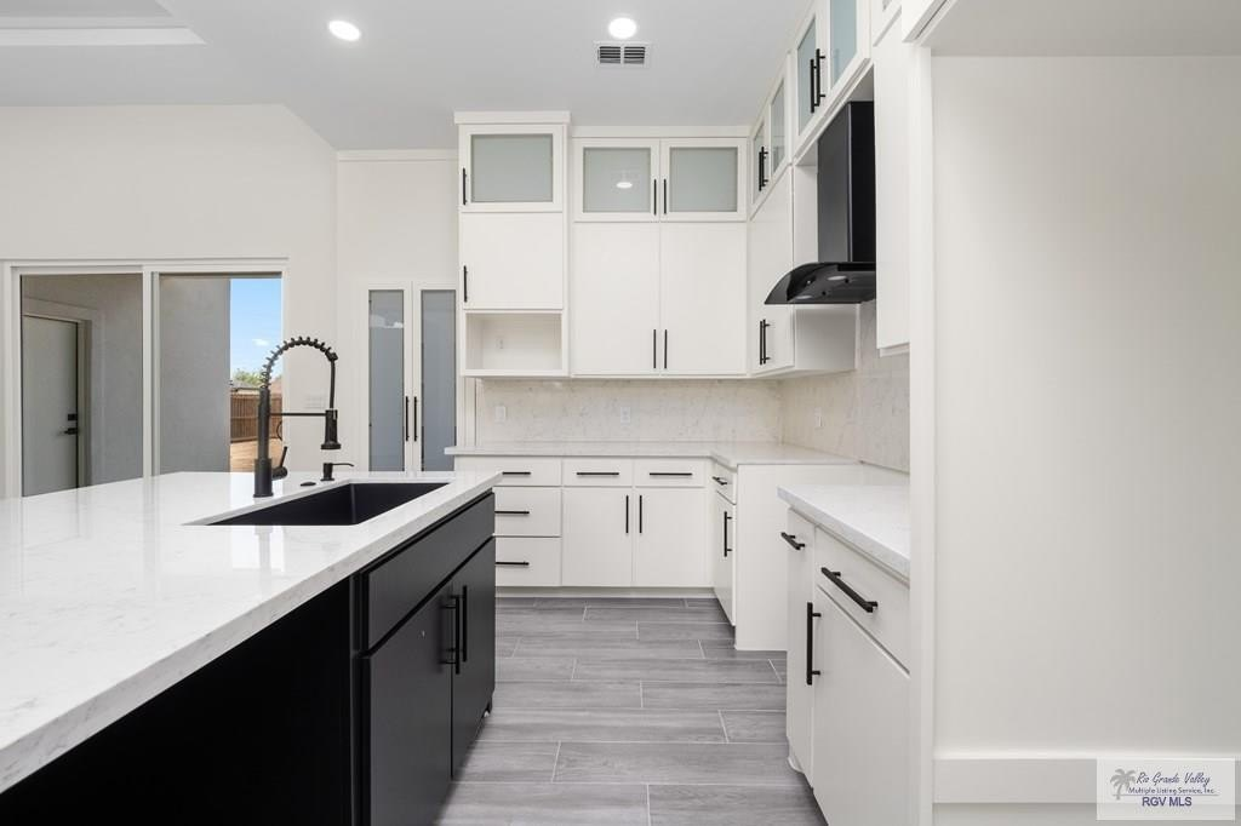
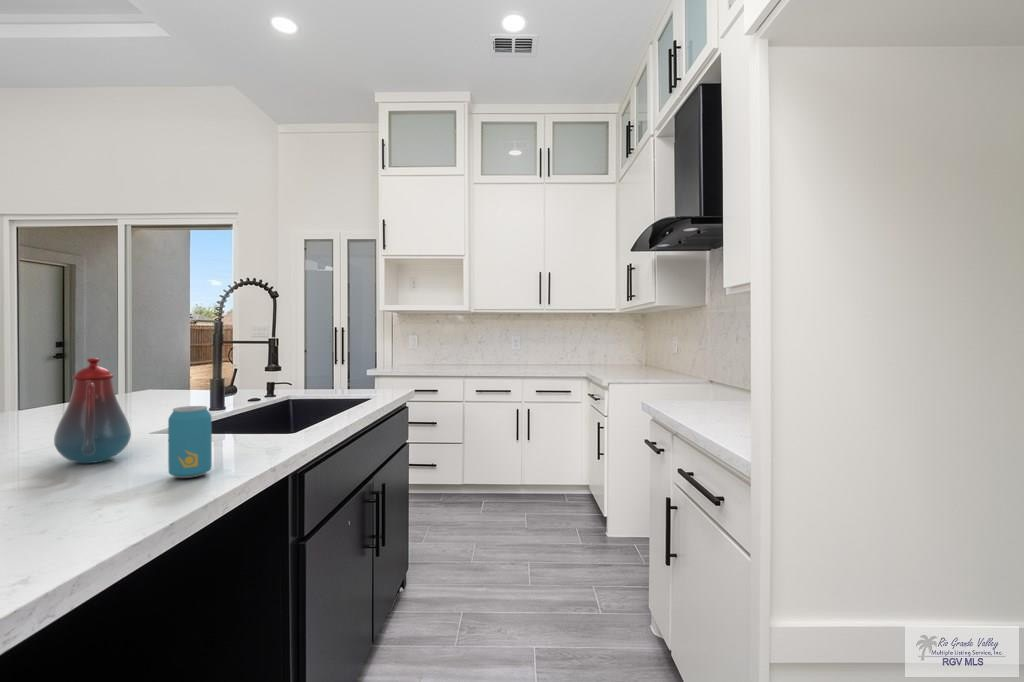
+ beverage can [167,405,213,479]
+ teakettle [53,357,132,464]
